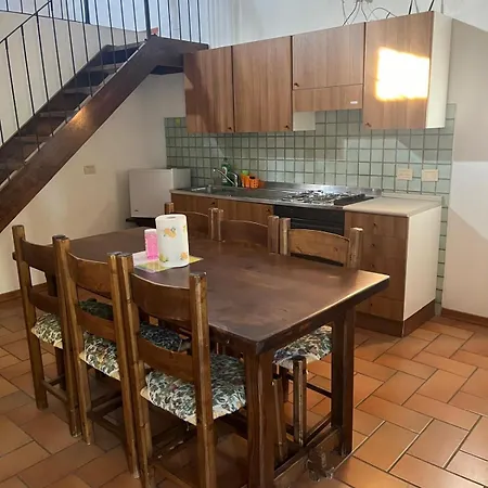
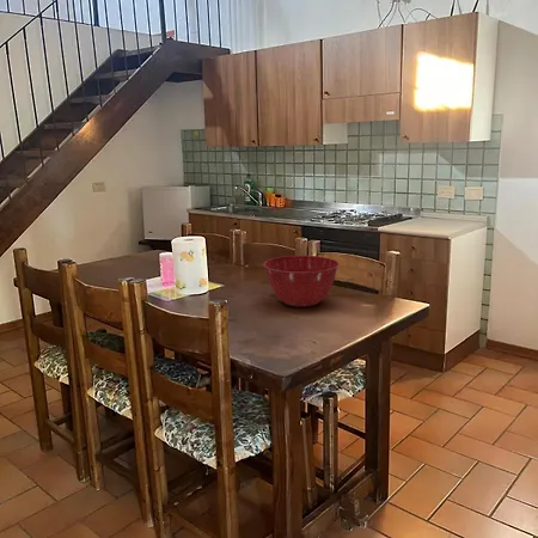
+ mixing bowl [263,255,341,308]
